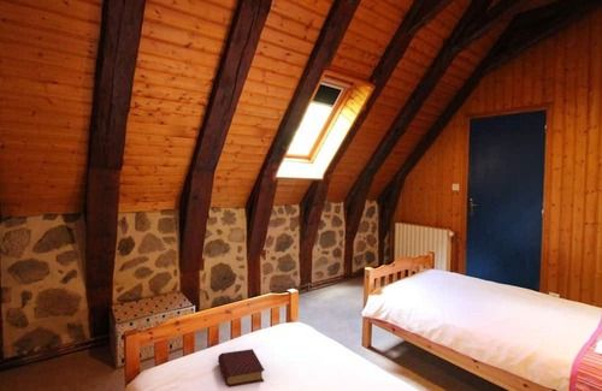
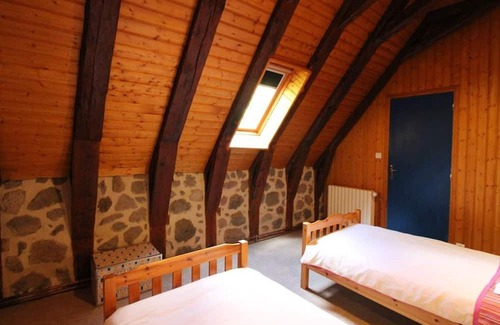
- book [217,348,266,389]
